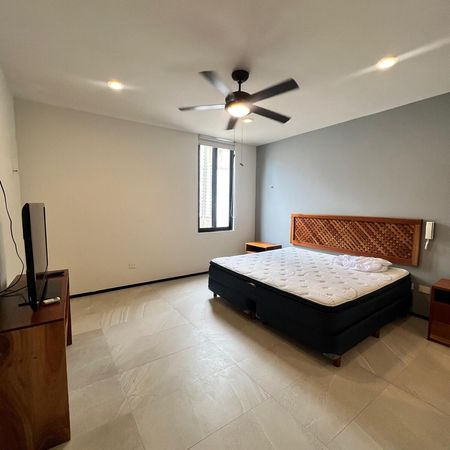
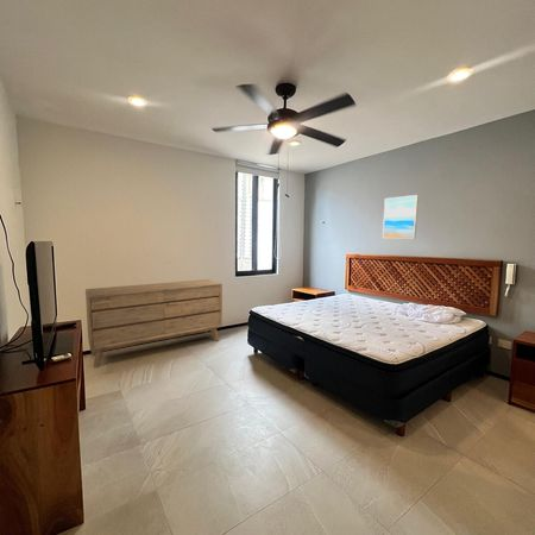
+ dresser [84,278,224,369]
+ wall art [382,194,420,240]
